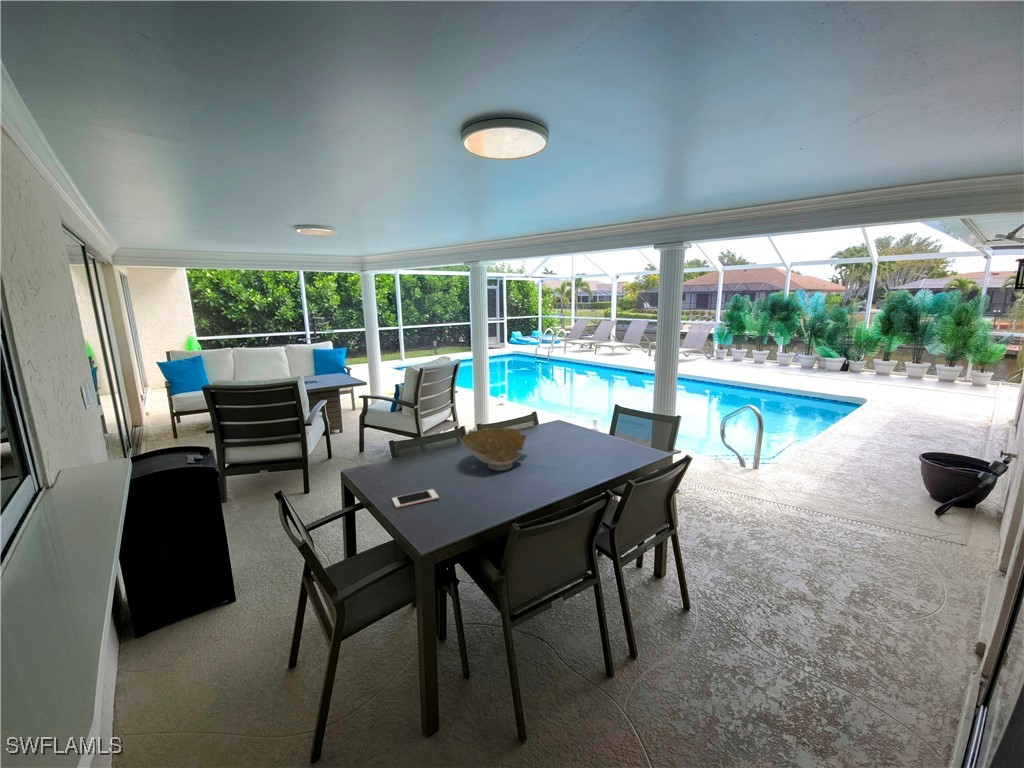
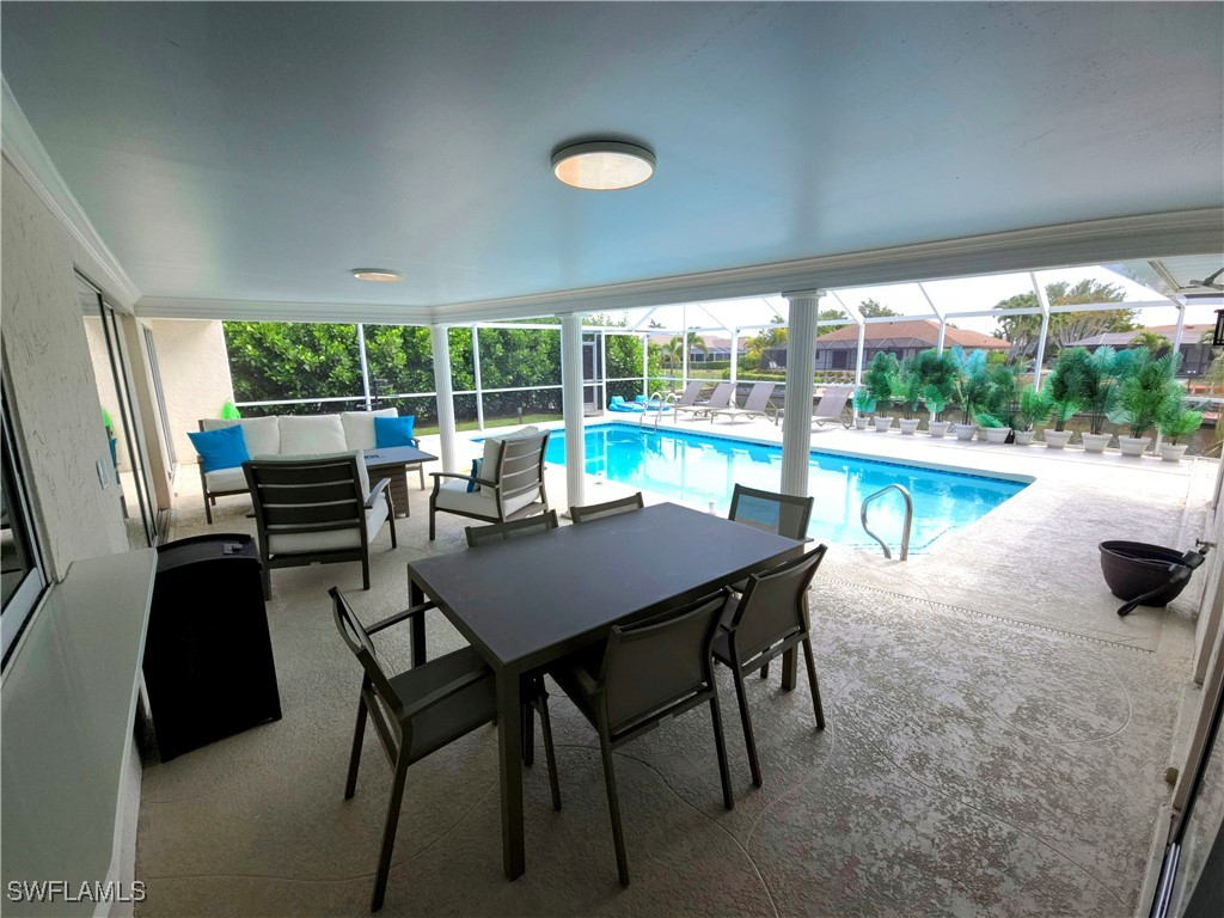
- bowl [460,427,528,471]
- cell phone [391,488,440,509]
